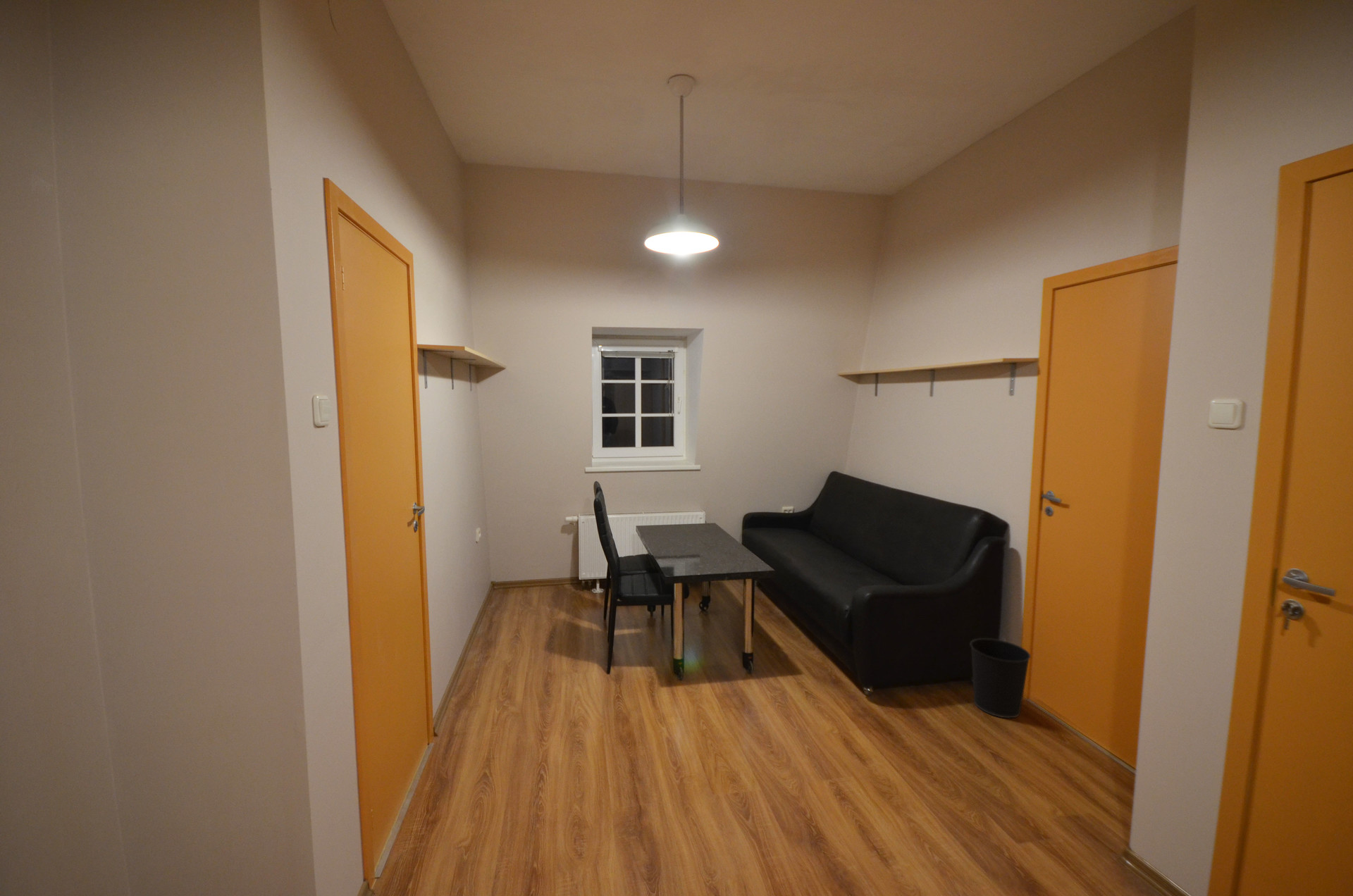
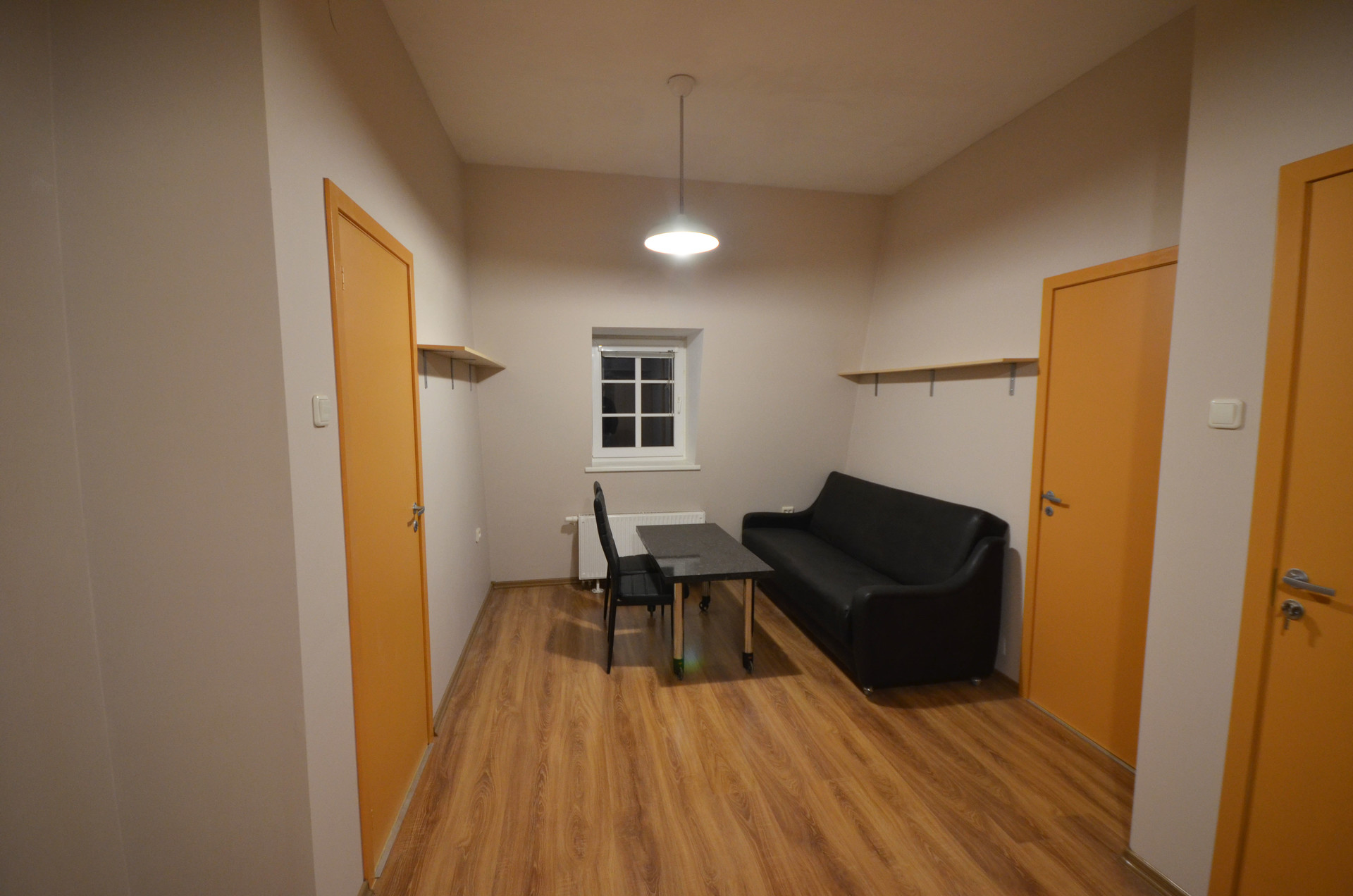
- wastebasket [970,637,1032,719]
